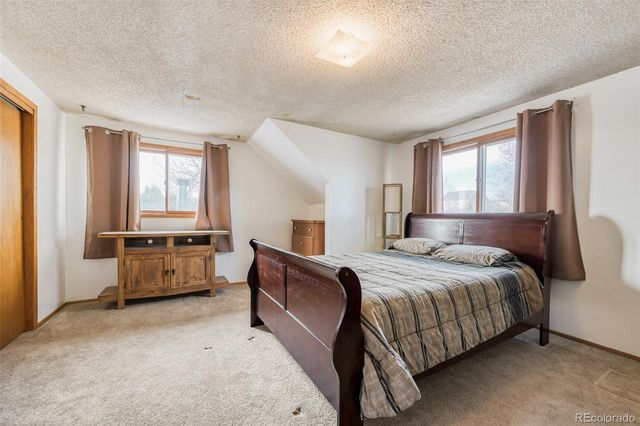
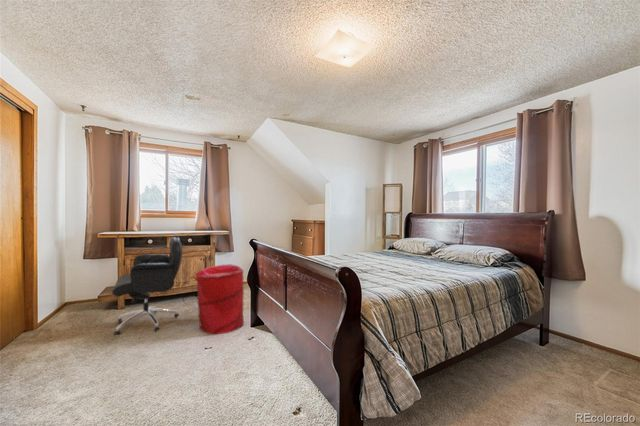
+ laundry hamper [195,263,245,335]
+ office chair [111,236,184,336]
